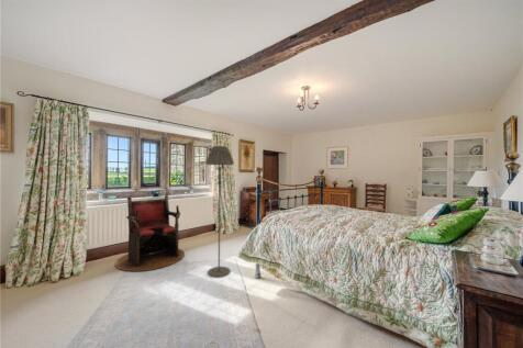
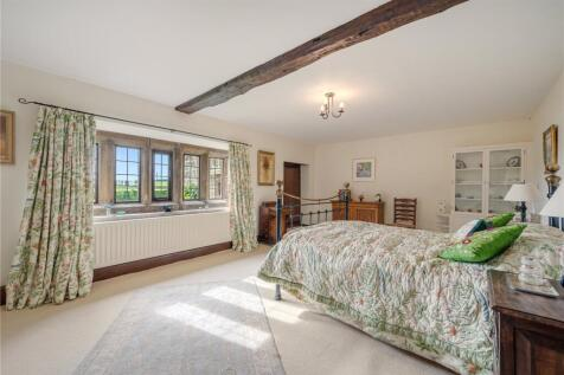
- floor lamp [204,145,235,279]
- armchair [114,193,186,272]
